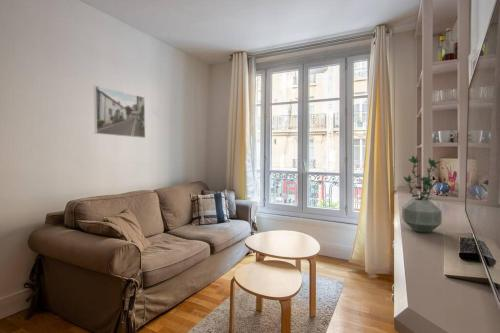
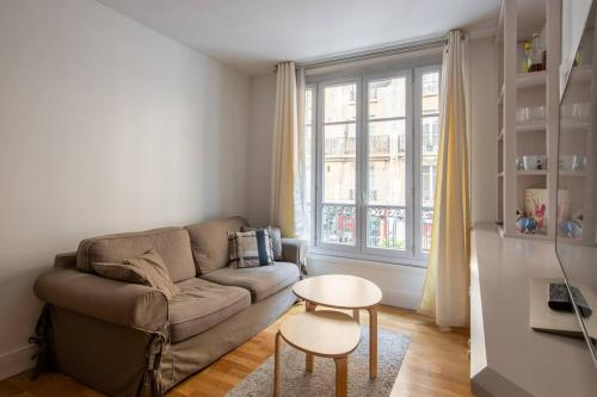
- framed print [93,84,146,139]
- potted plant [401,155,443,234]
